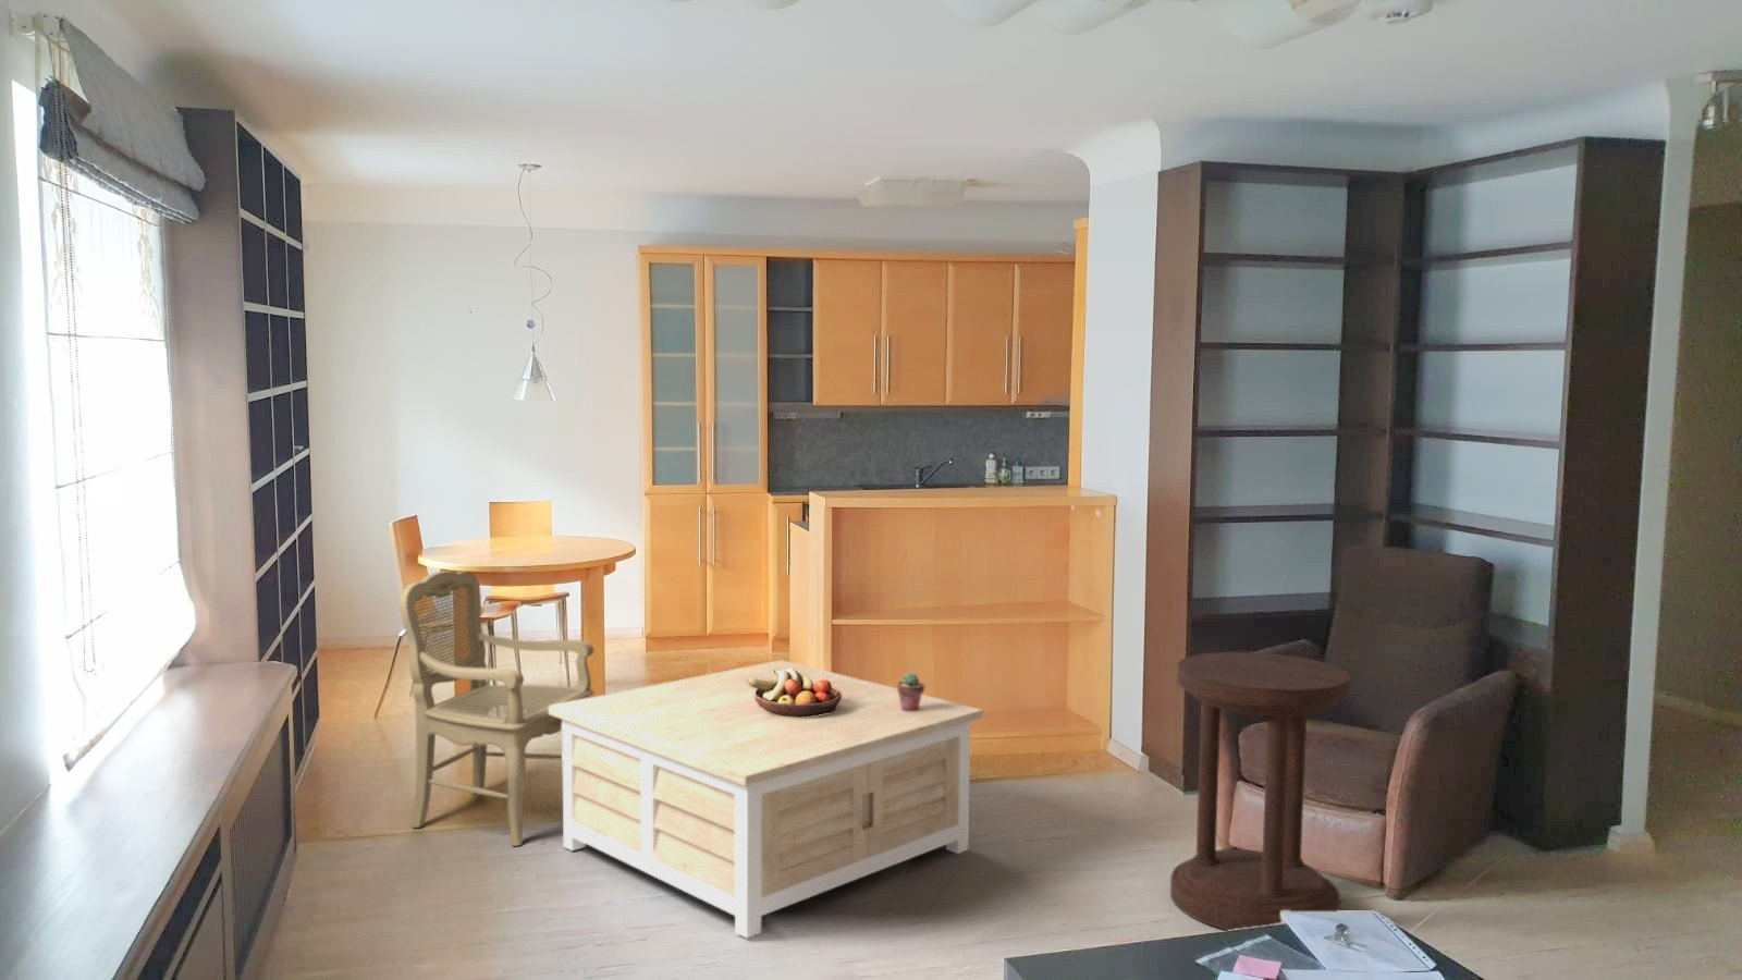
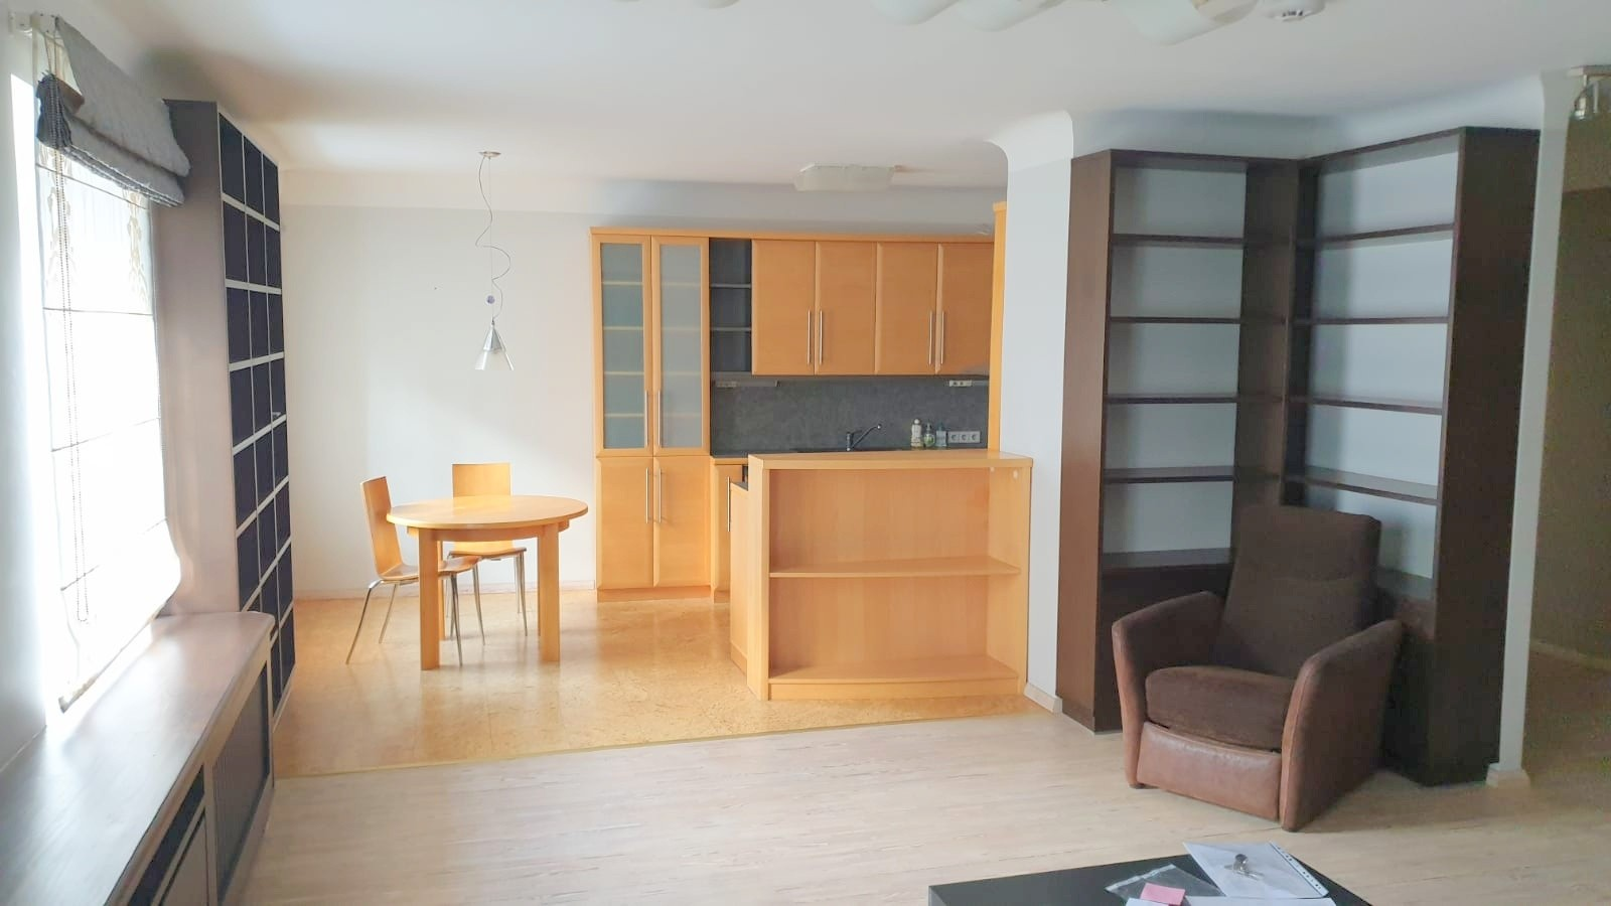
- fruit bowl [745,668,841,718]
- armchair [398,571,596,847]
- coffee table [549,659,985,938]
- potted succulent [896,671,925,711]
- side table [1169,651,1351,932]
